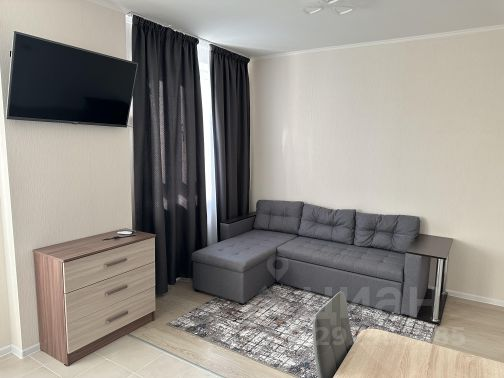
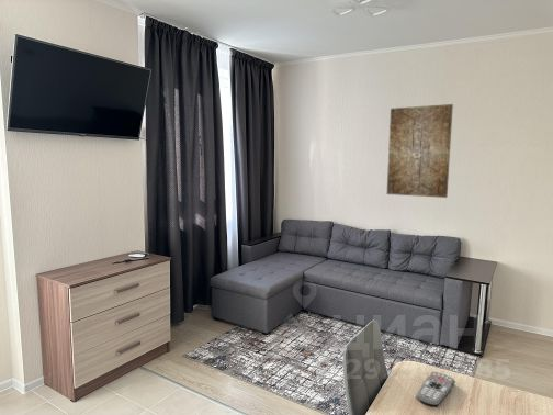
+ remote control [416,371,456,406]
+ wall art [386,103,454,199]
